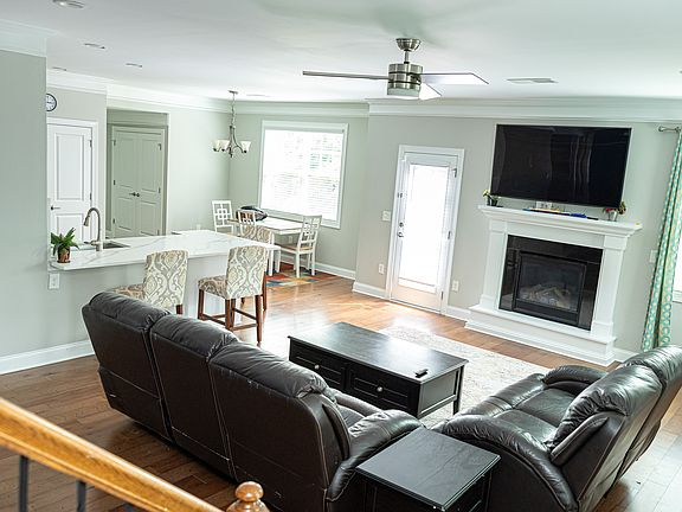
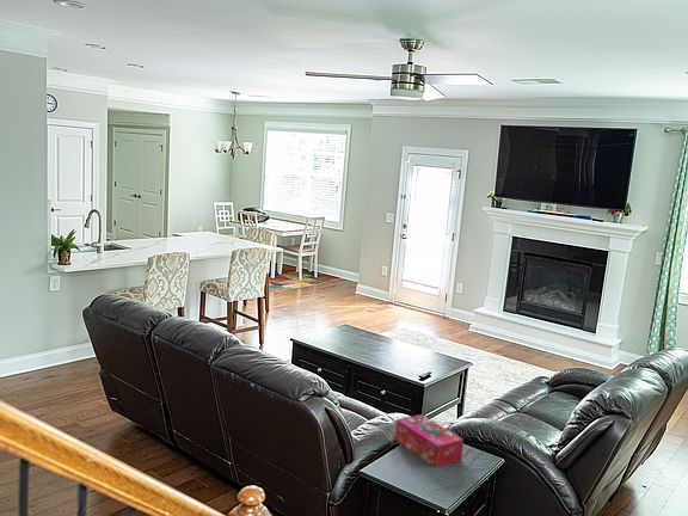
+ tissue box [394,413,465,468]
